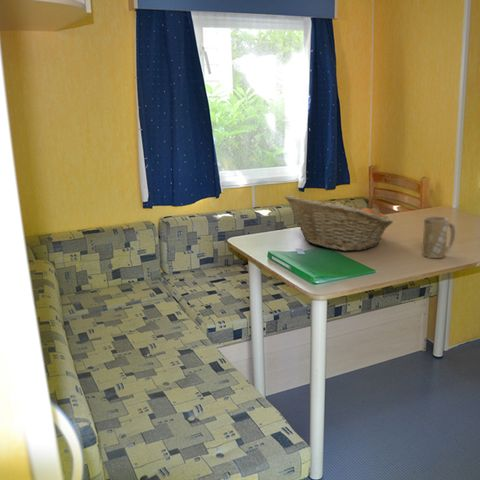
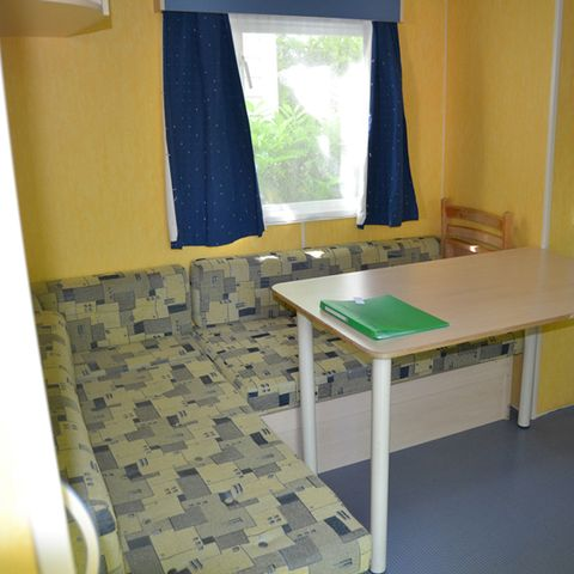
- fruit basket [283,194,394,252]
- mug [421,215,456,259]
